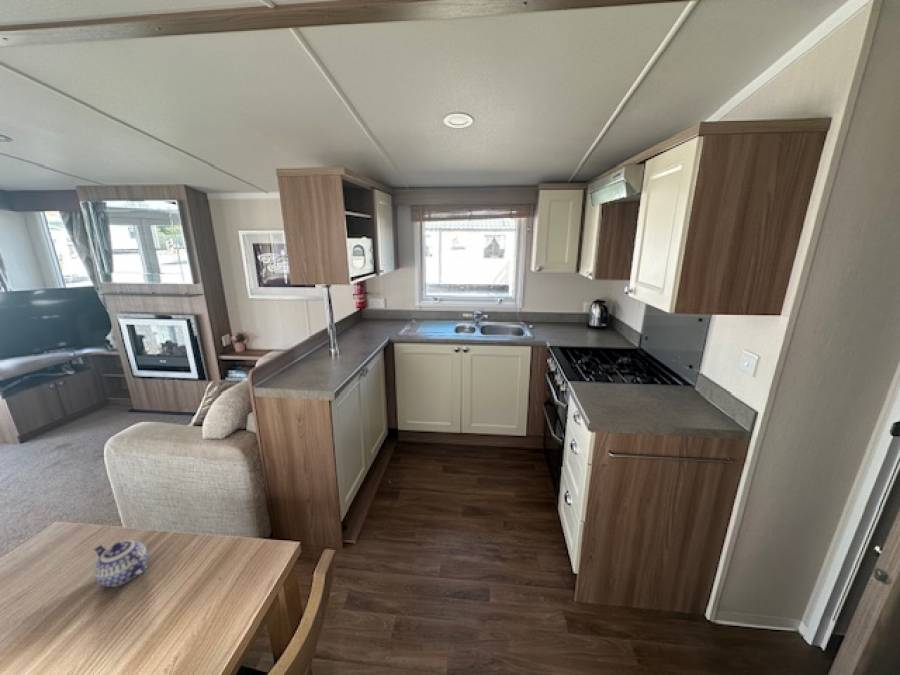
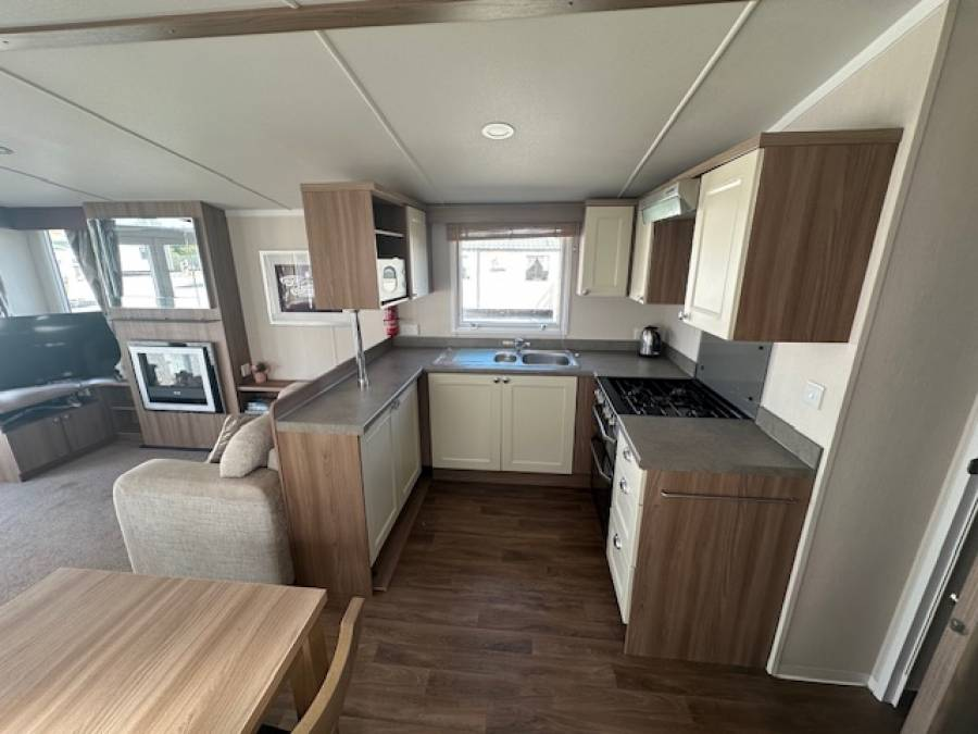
- teapot [92,539,149,588]
